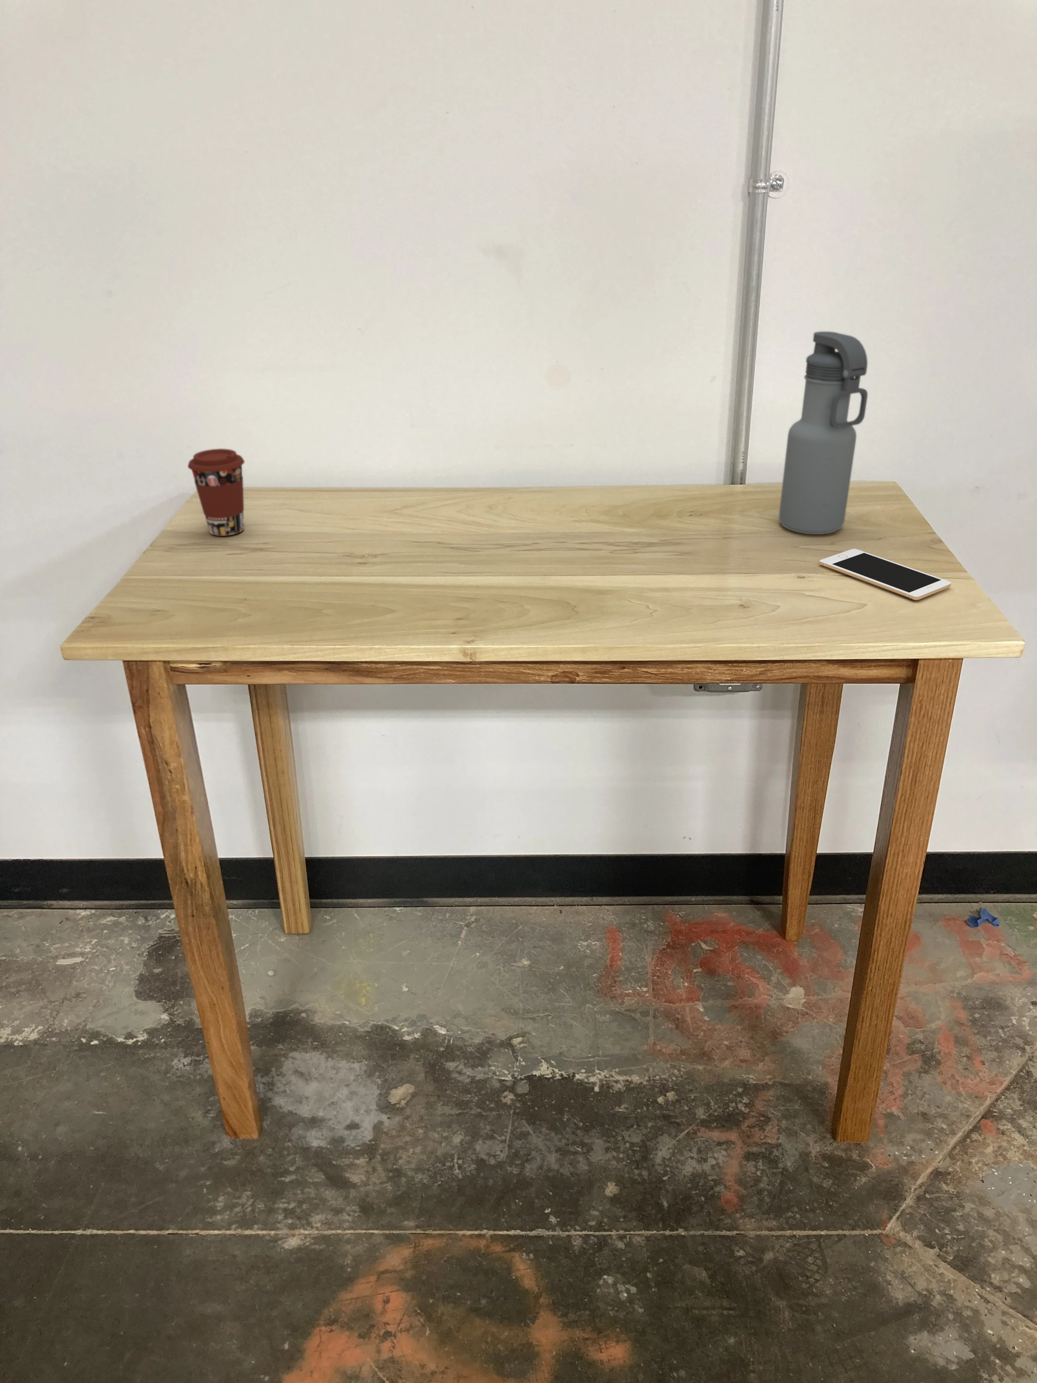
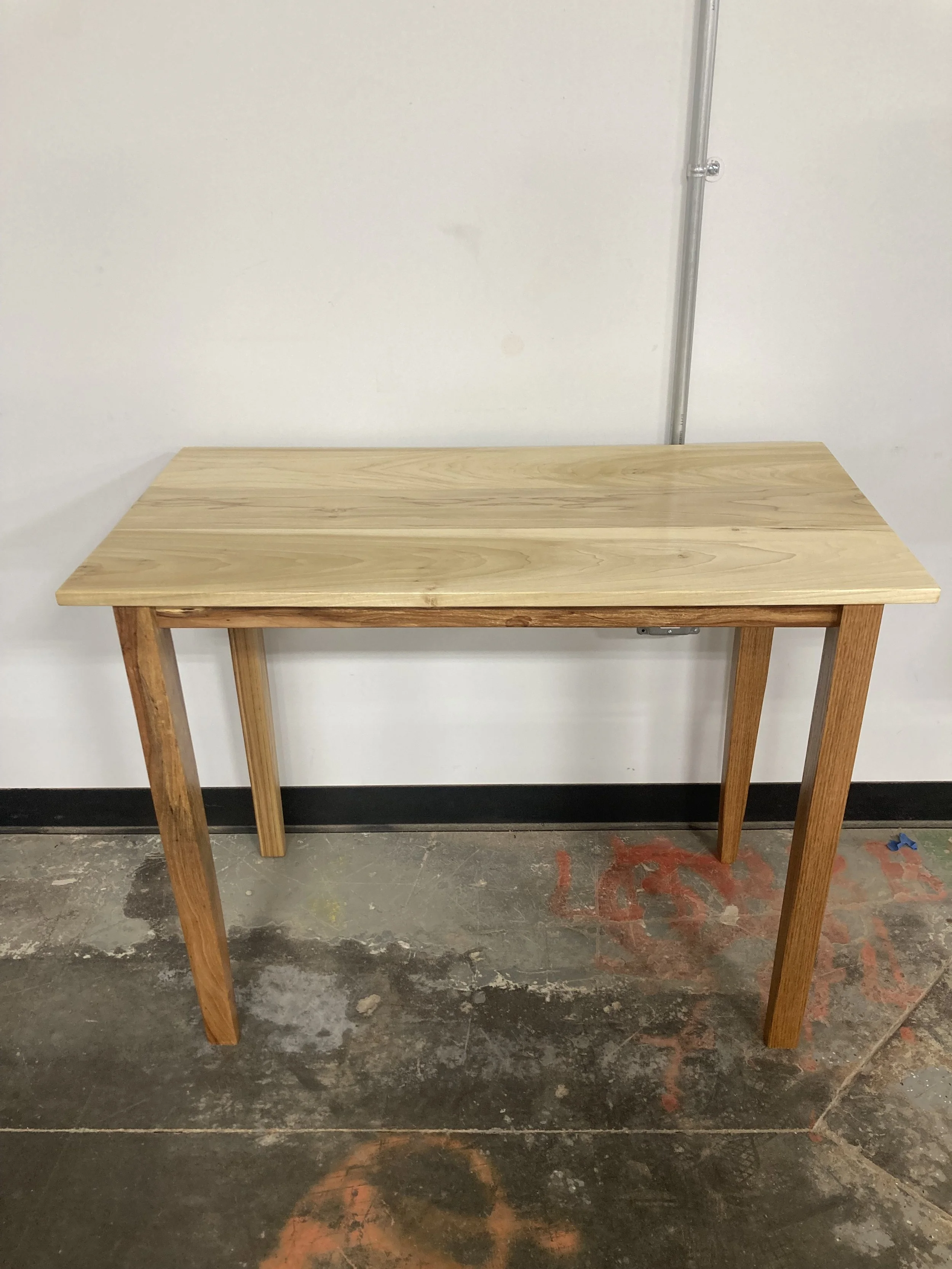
- coffee cup [187,448,245,536]
- cell phone [819,548,952,600]
- water bottle [778,331,868,535]
